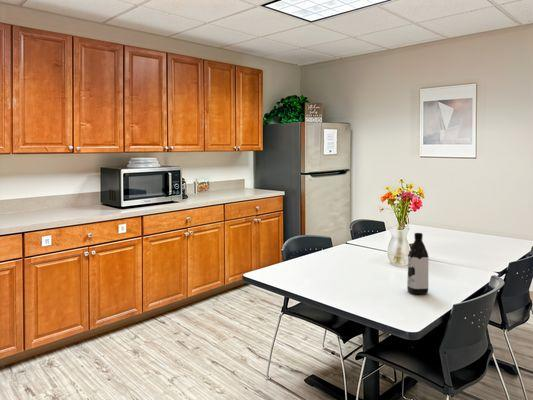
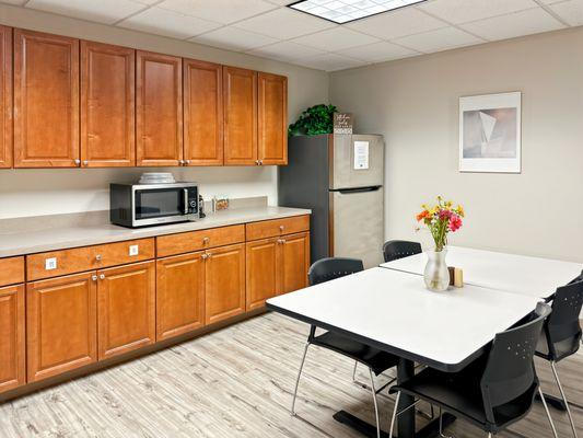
- water bottle [406,232,429,295]
